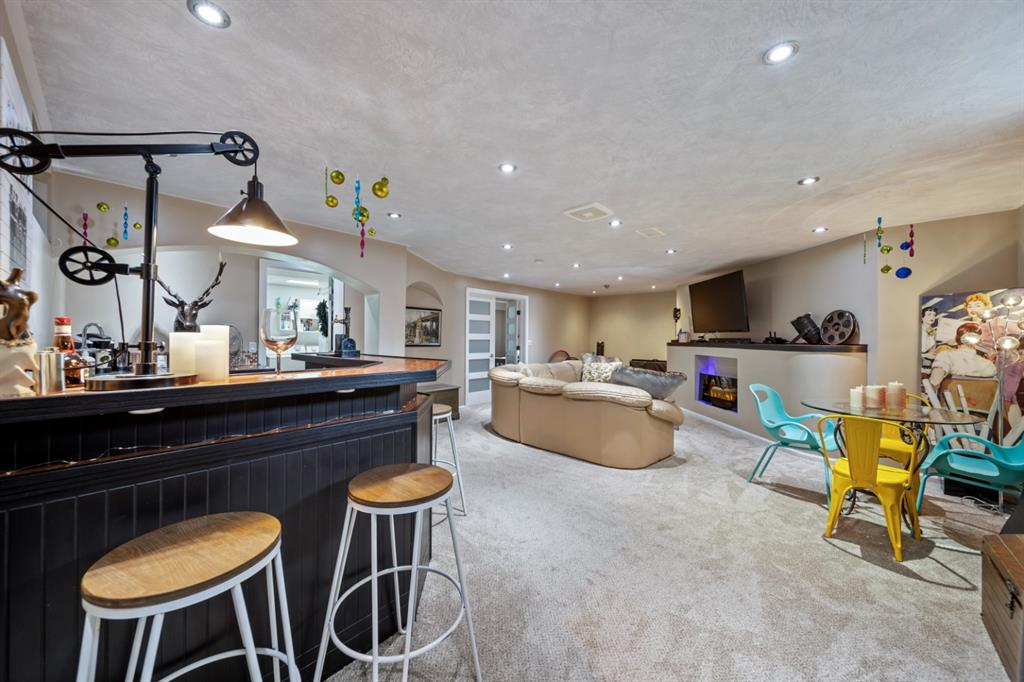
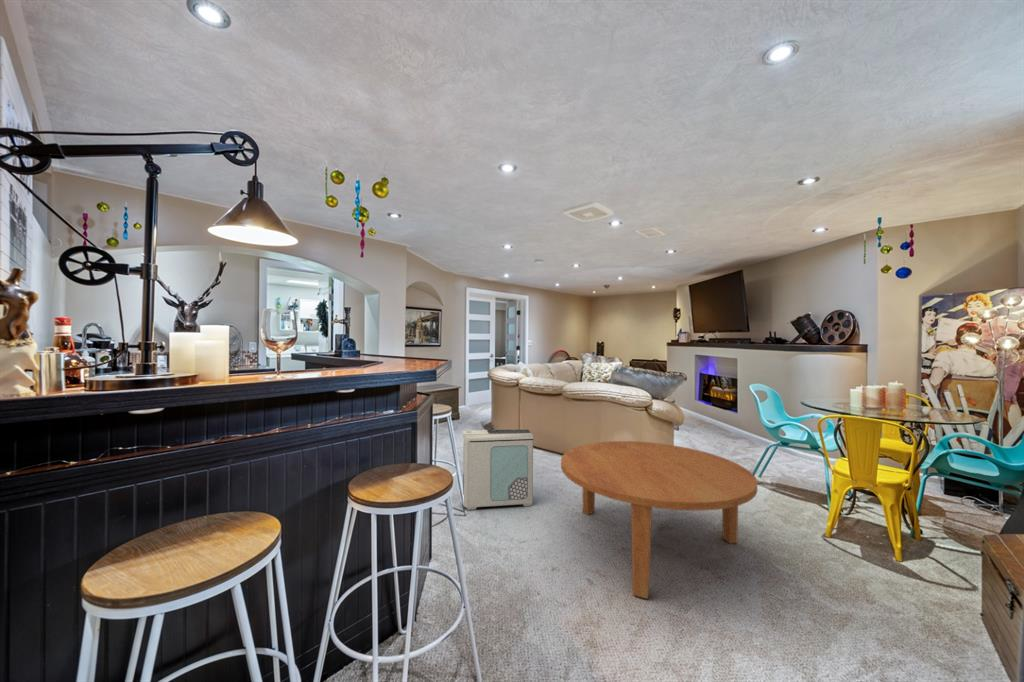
+ coffee table [560,440,758,600]
+ air purifier [462,428,534,511]
